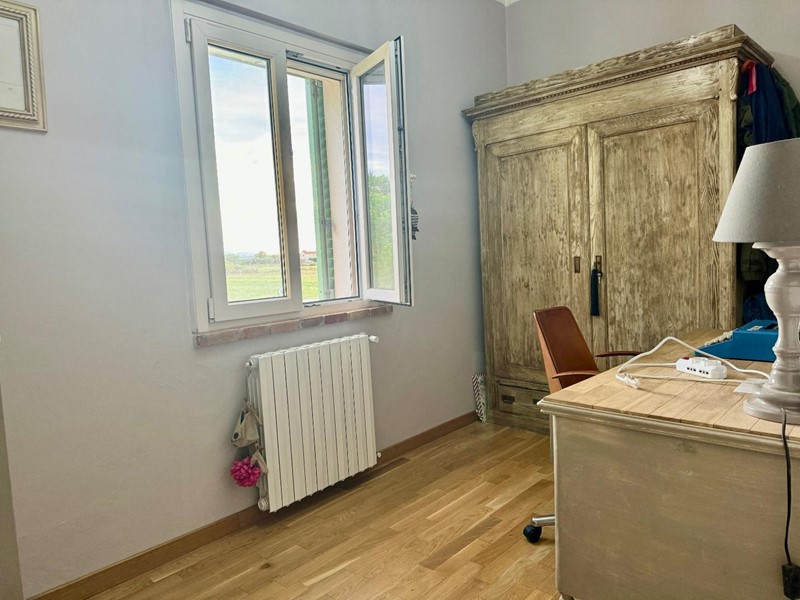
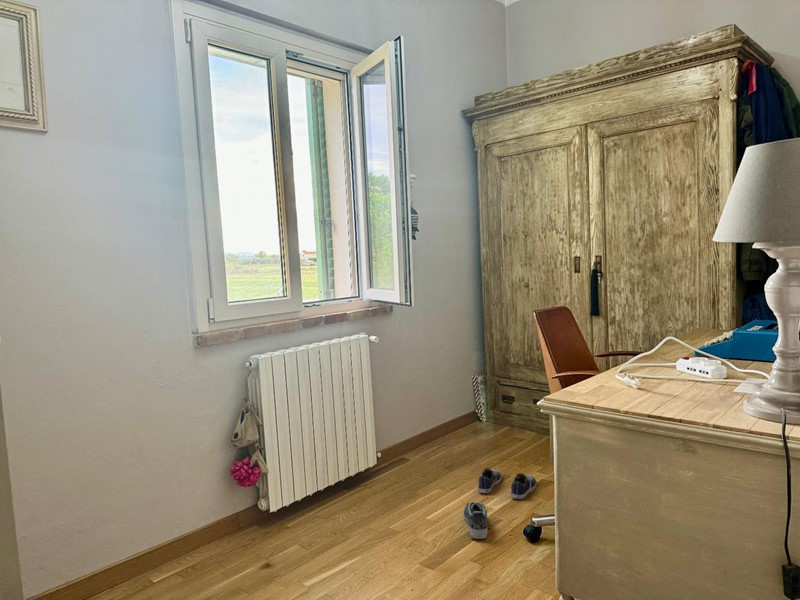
+ sneaker [462,501,489,540]
+ sneaker [476,467,537,500]
